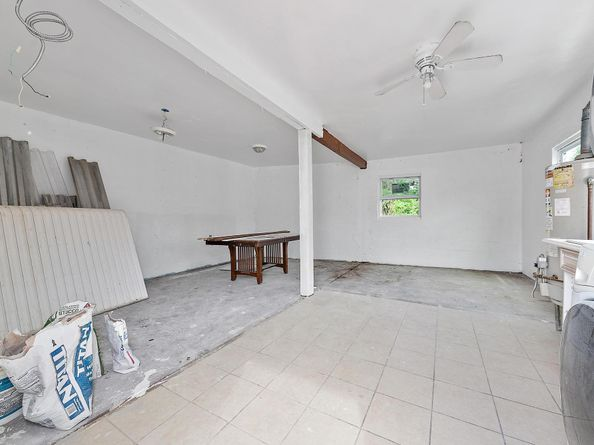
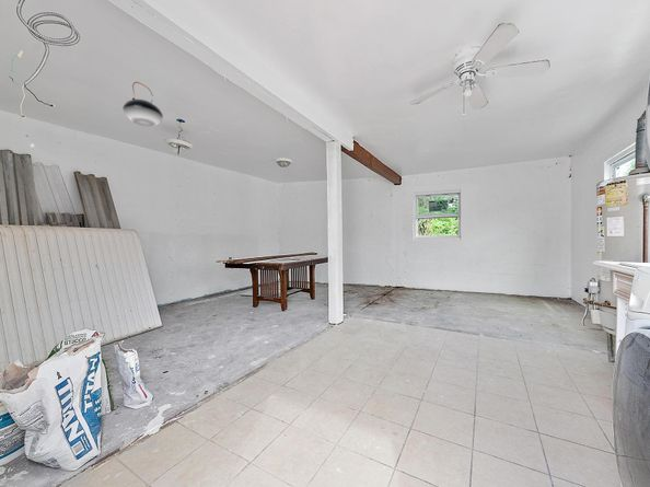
+ pendant light [121,81,164,128]
